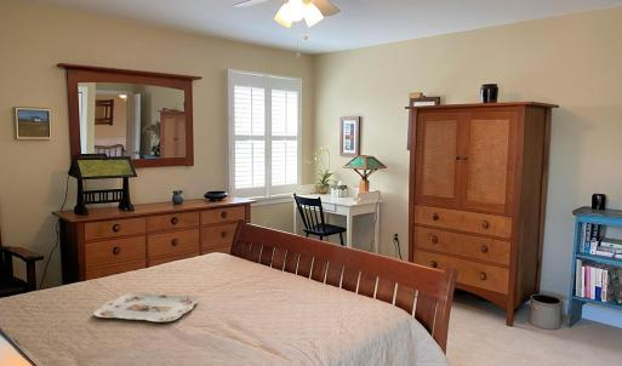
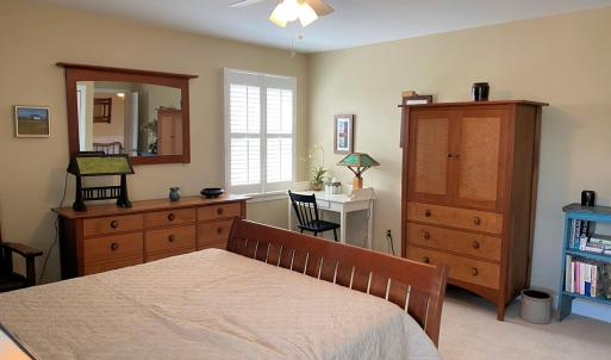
- serving tray [92,291,200,322]
